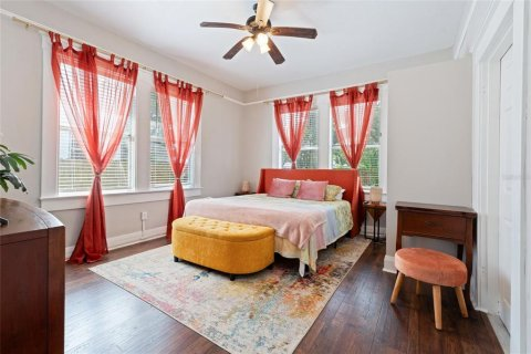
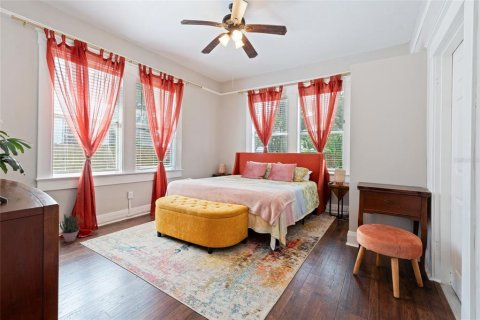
+ potted plant [59,212,84,243]
